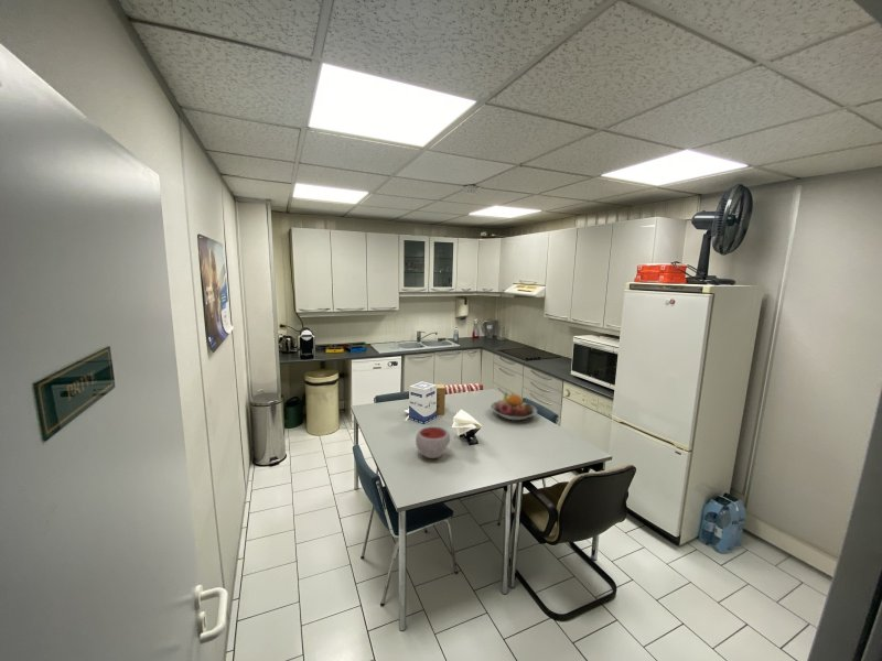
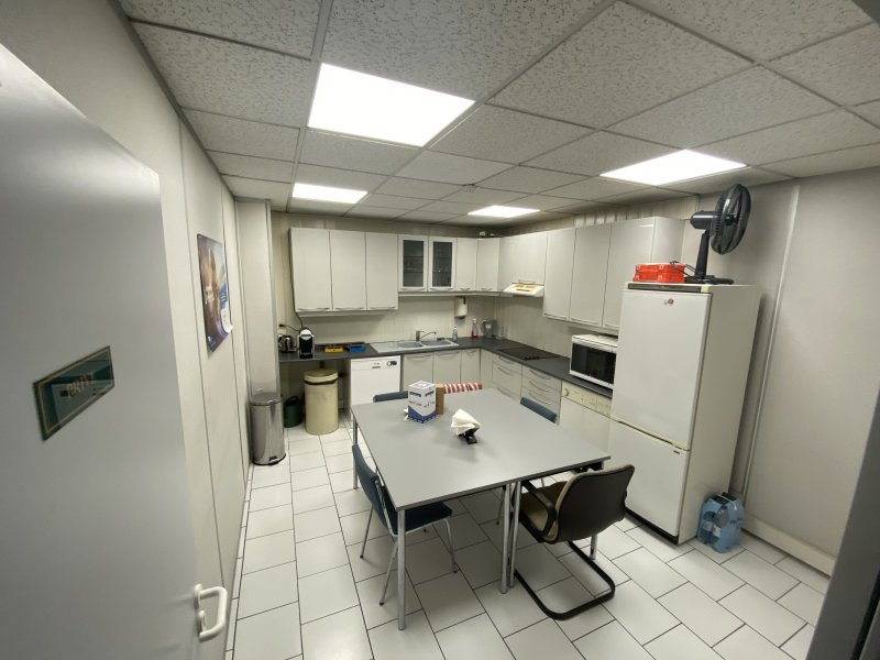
- fruit bowl [490,391,538,421]
- bowl [415,425,451,459]
